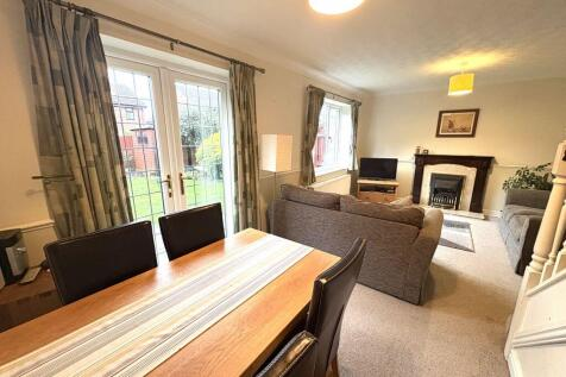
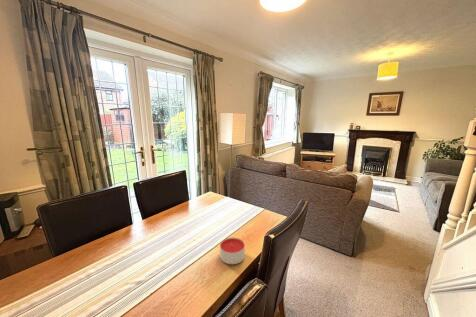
+ candle [219,237,246,265]
